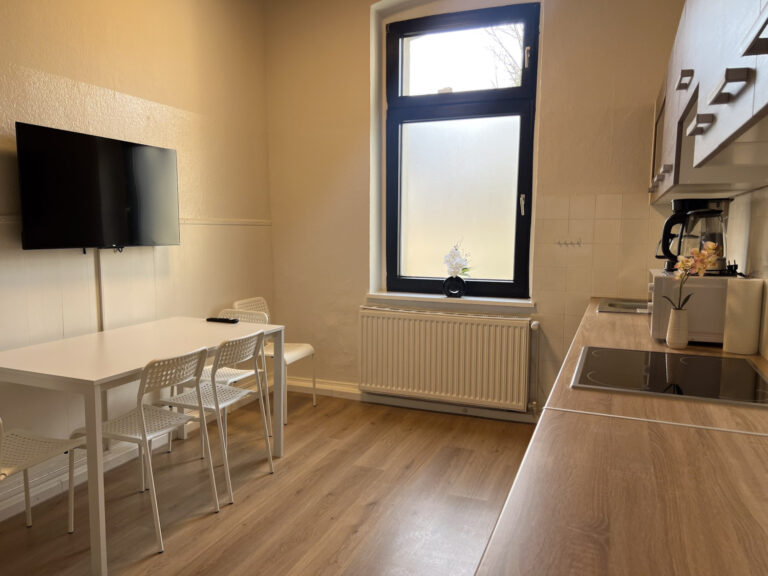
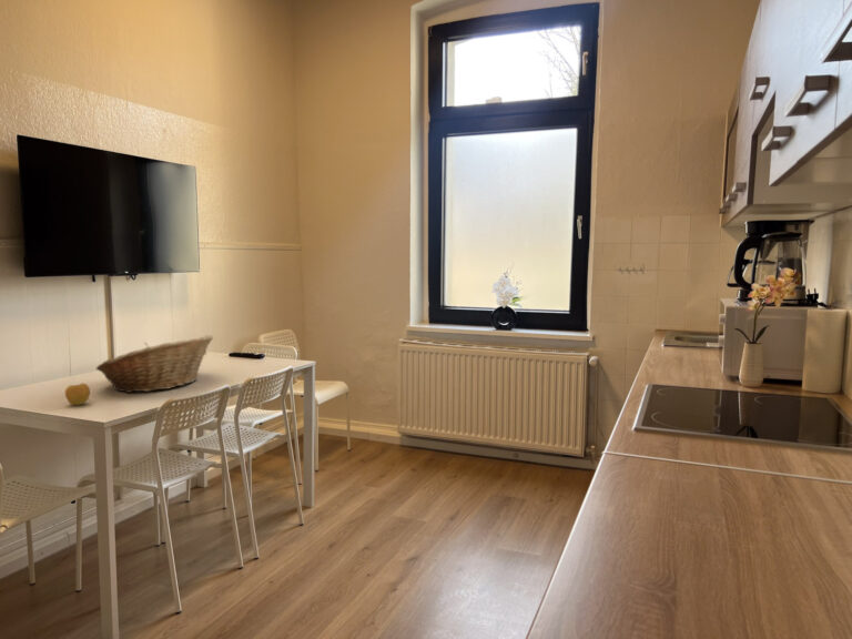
+ fruit basket [95,334,214,394]
+ apple [64,383,91,407]
